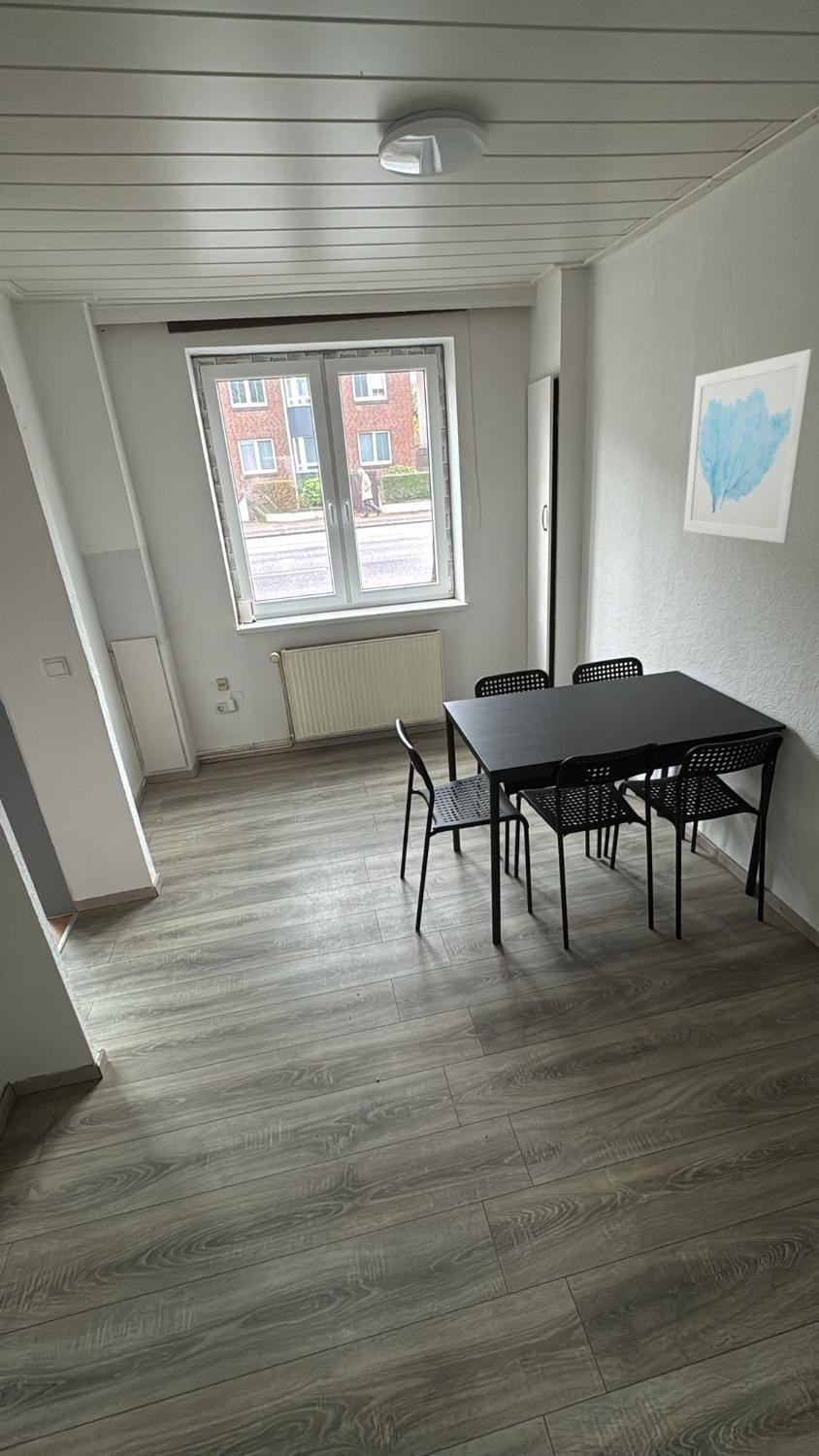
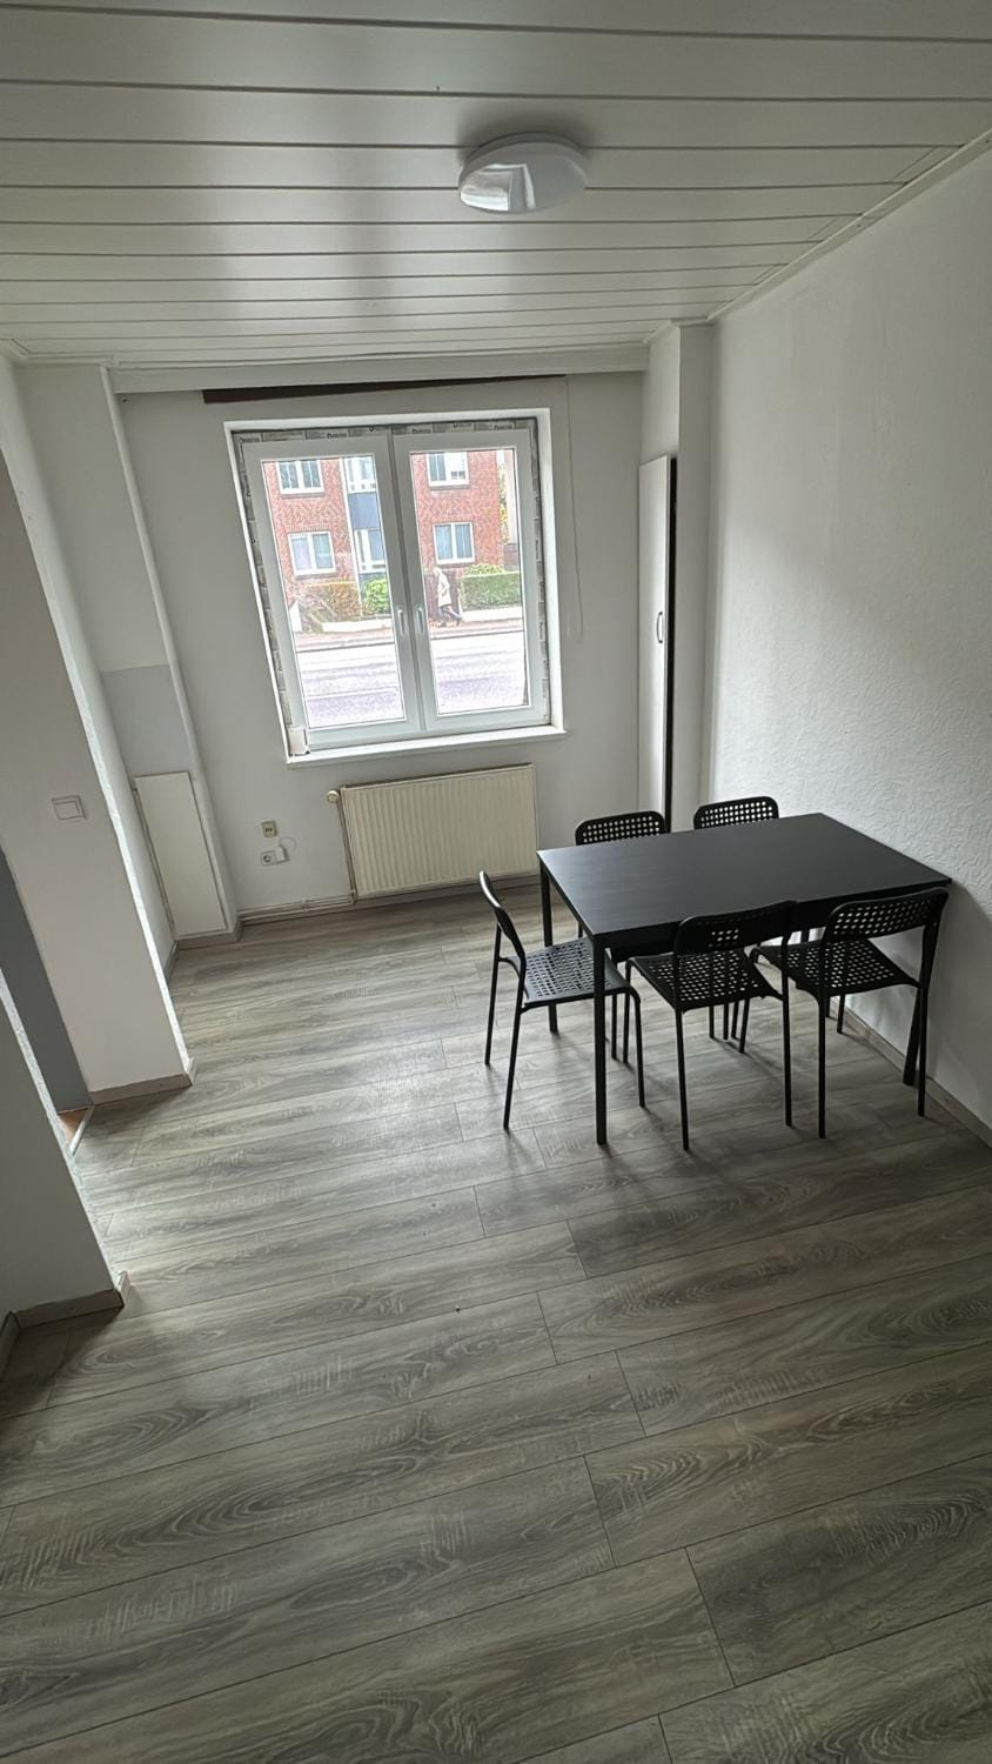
- wall art [683,347,815,545]
